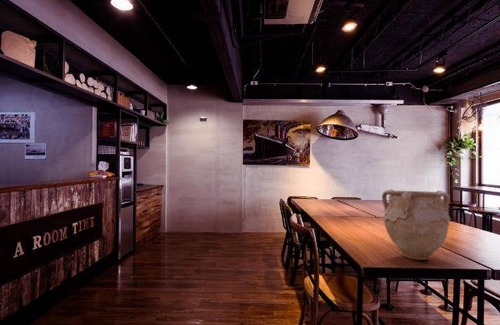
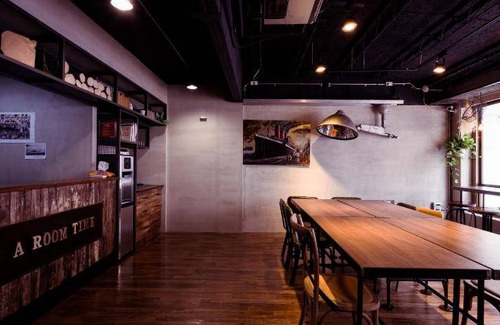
- vase [381,189,452,261]
